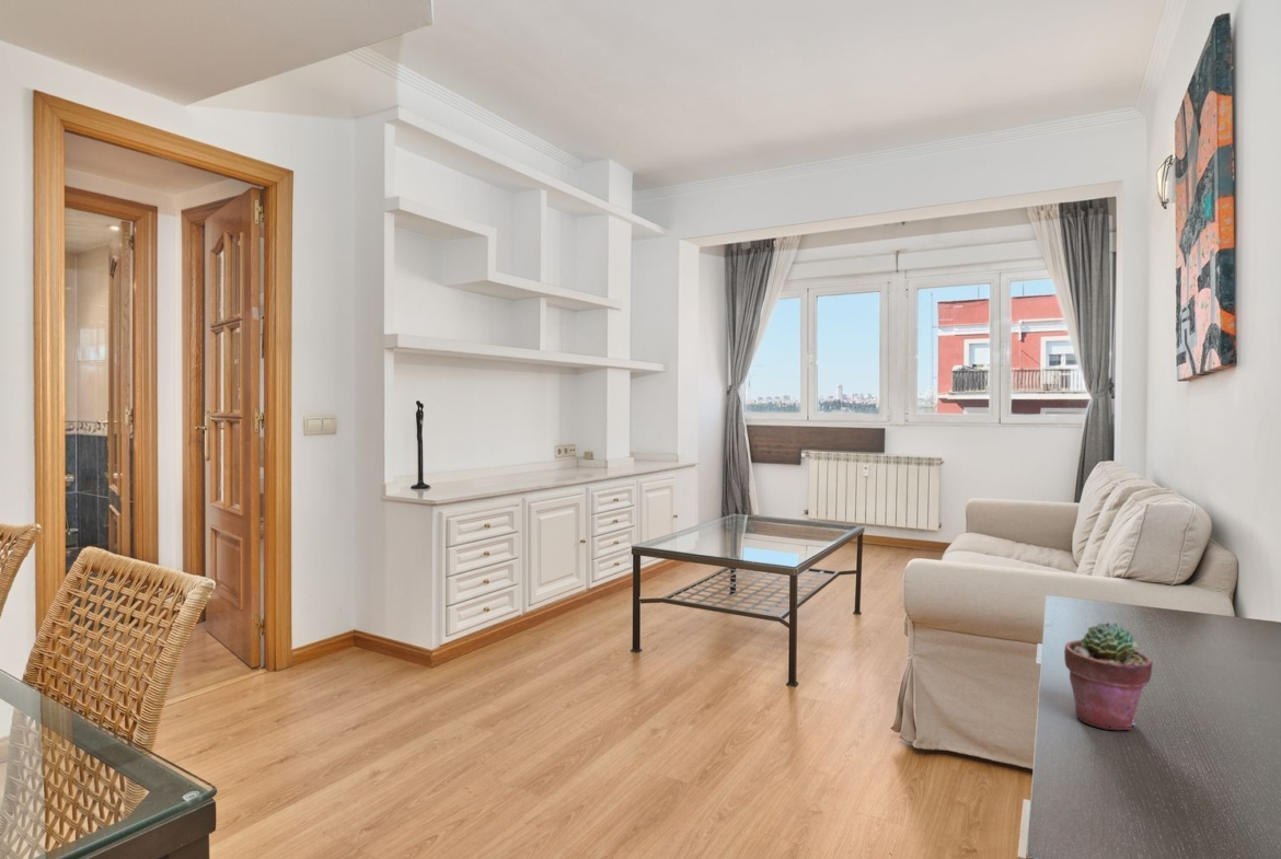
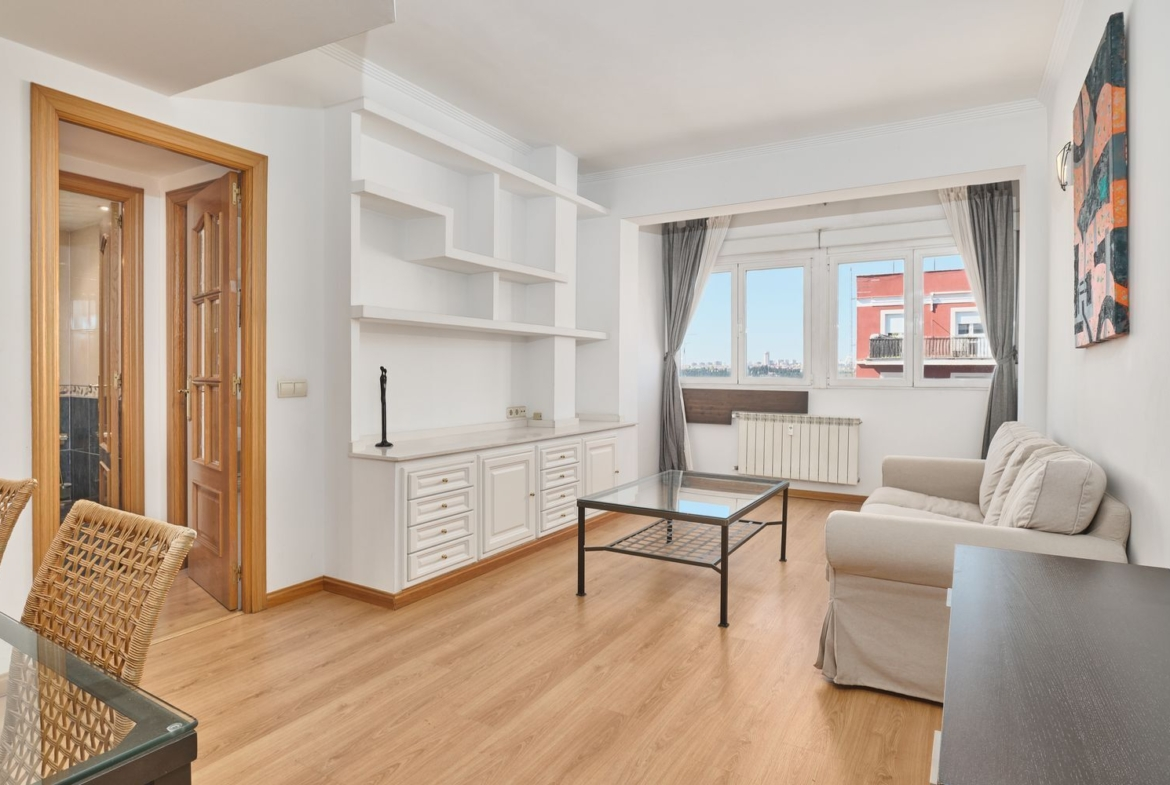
- potted succulent [1063,622,1154,731]
